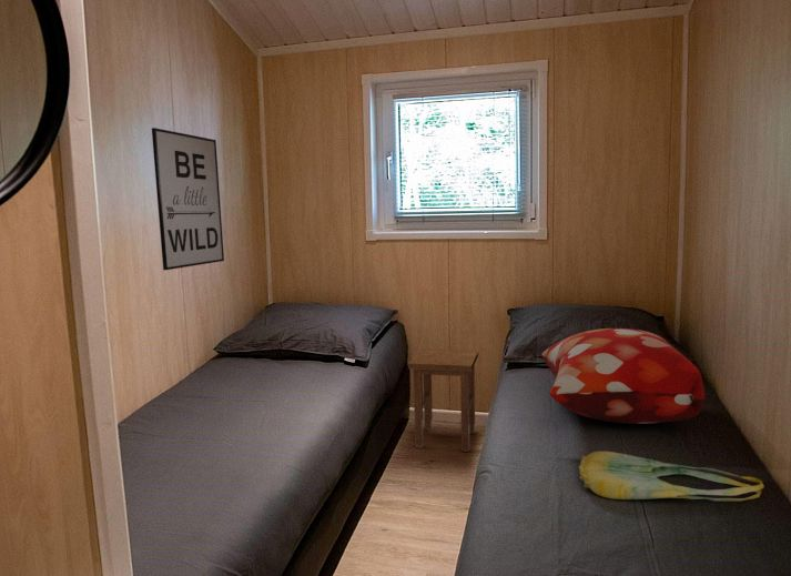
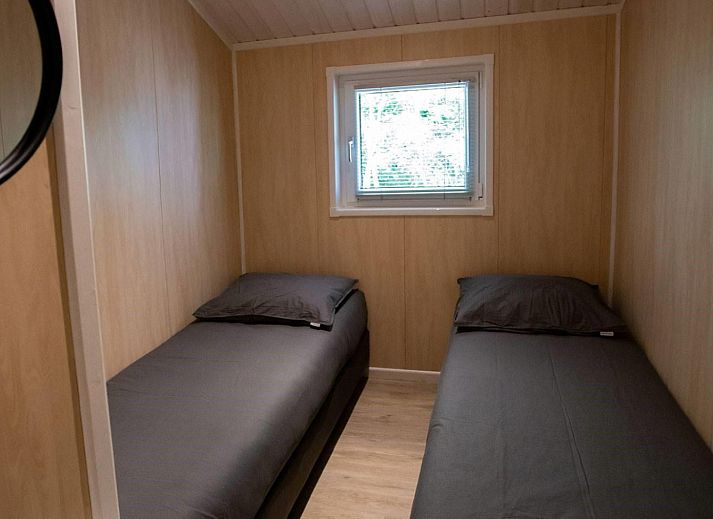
- decorative pillow [540,327,706,425]
- wall art [151,127,225,271]
- stool [407,347,479,453]
- tote bag [578,451,764,503]
